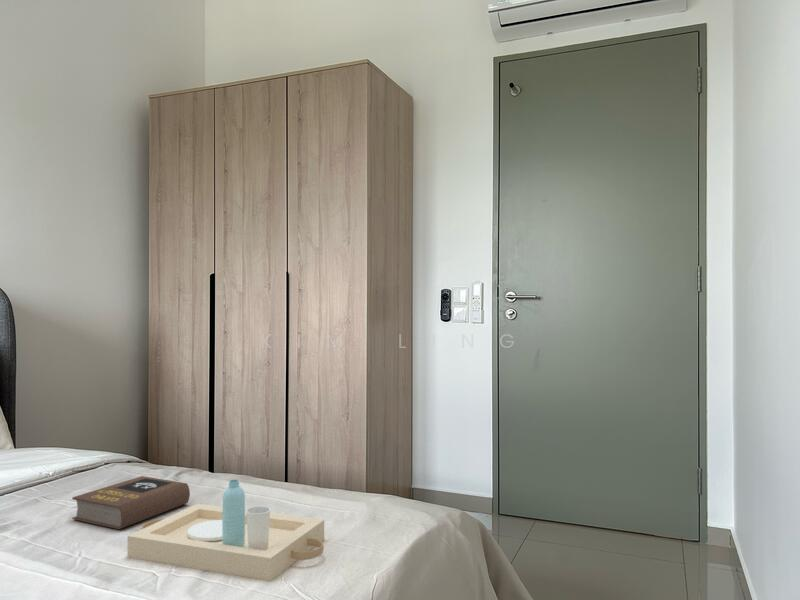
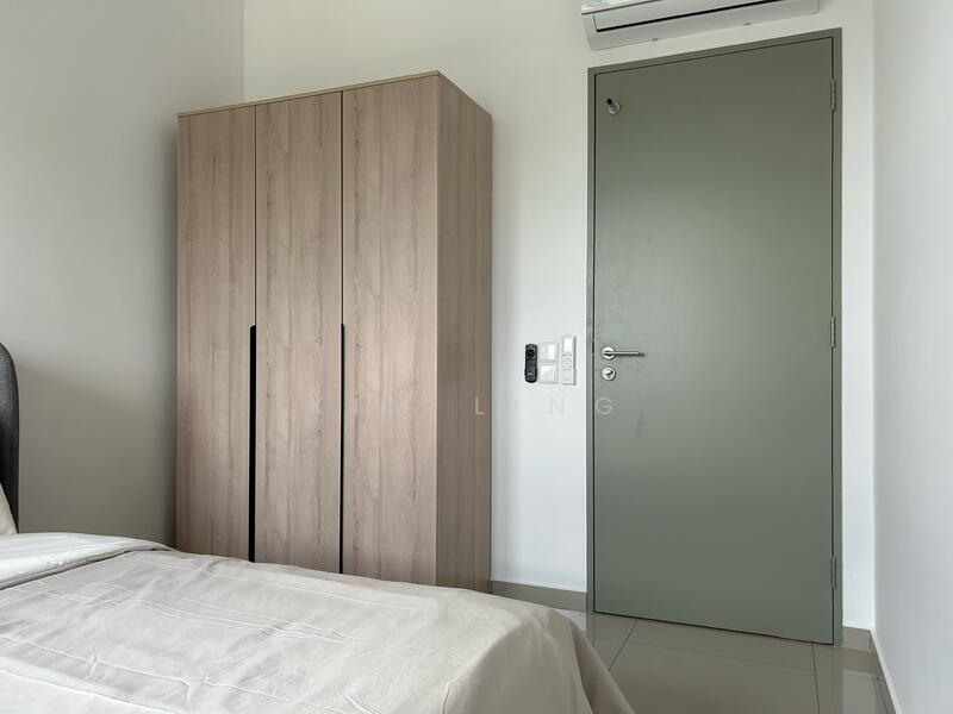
- serving tray [127,479,325,582]
- book [71,475,191,530]
